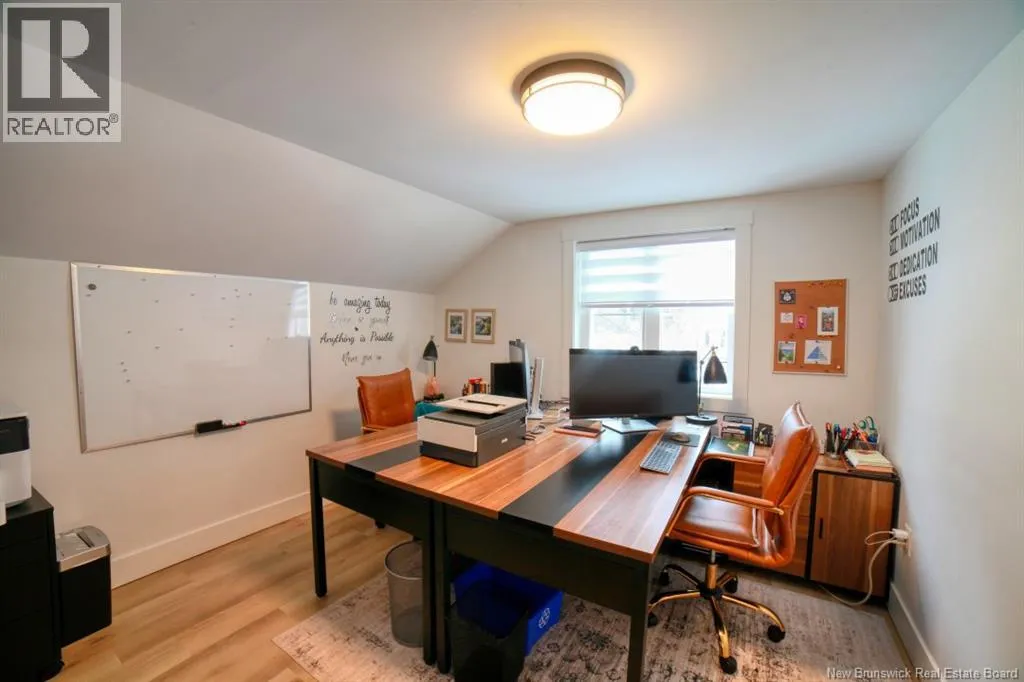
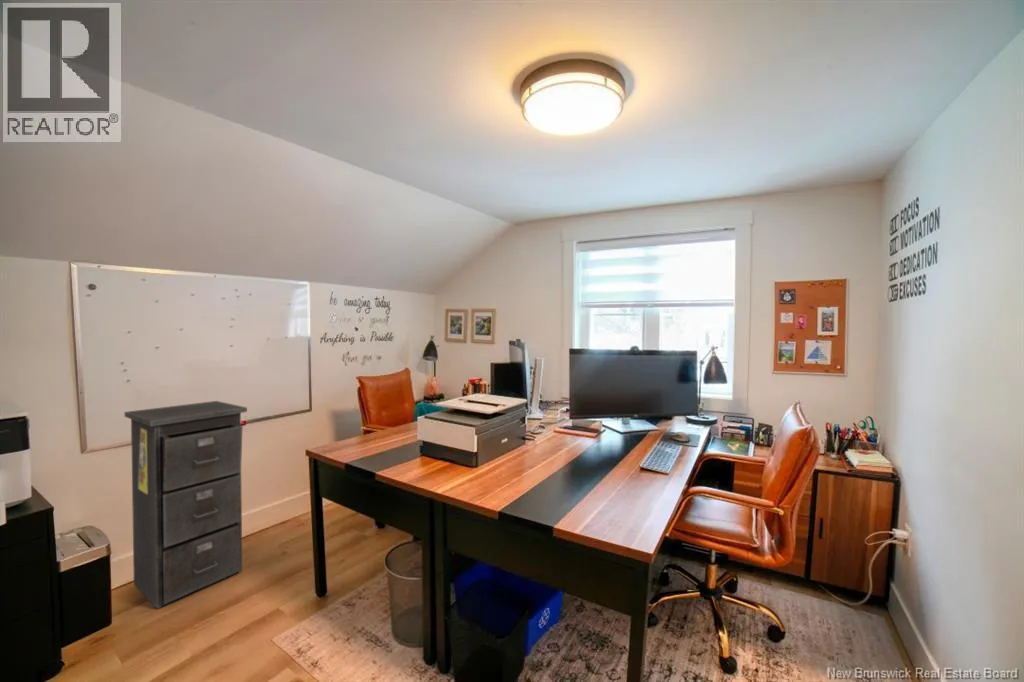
+ filing cabinet [123,400,248,610]
